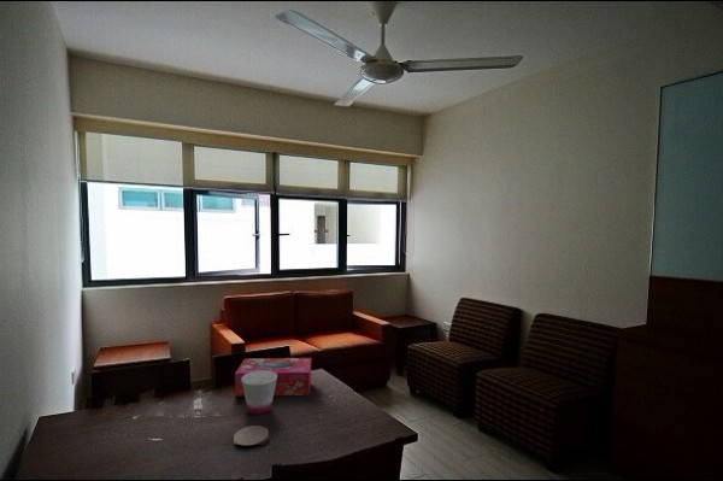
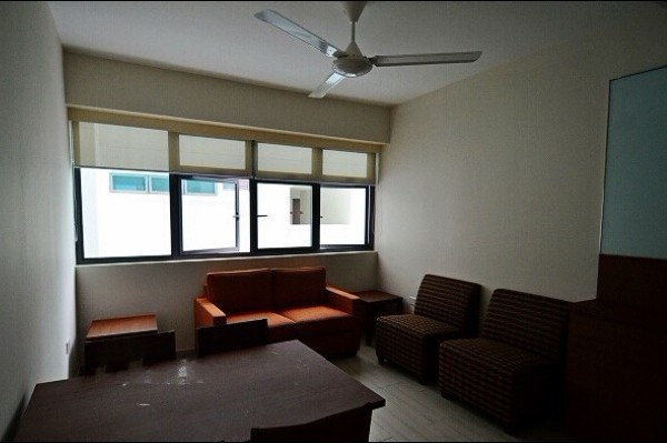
- coaster [233,424,270,447]
- cup [241,370,277,416]
- tissue box [234,357,312,397]
